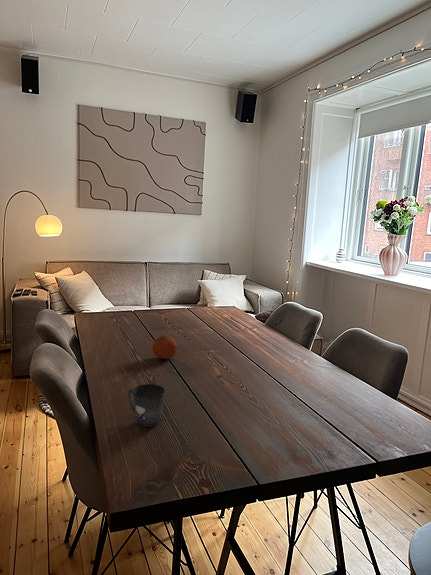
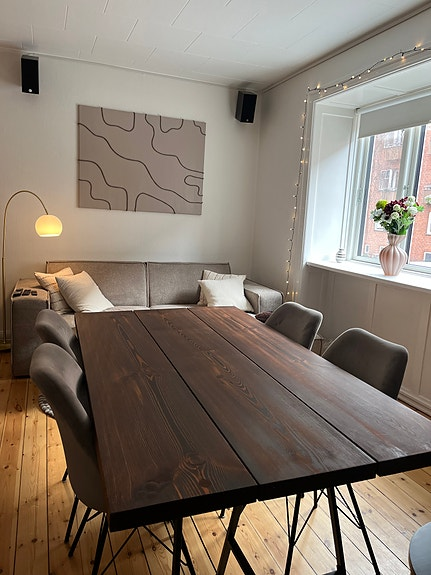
- mug [127,383,166,428]
- fruit [151,334,178,360]
